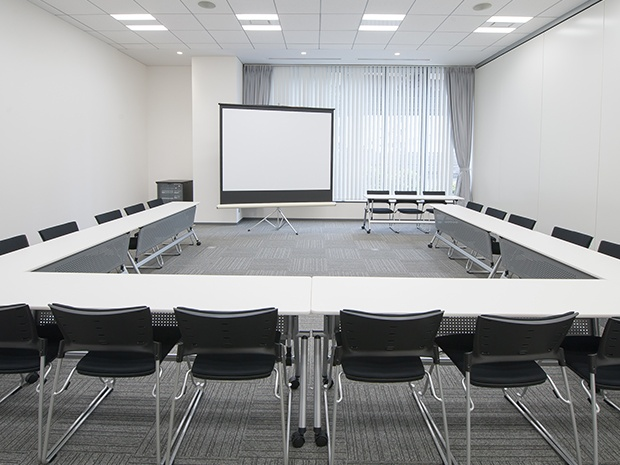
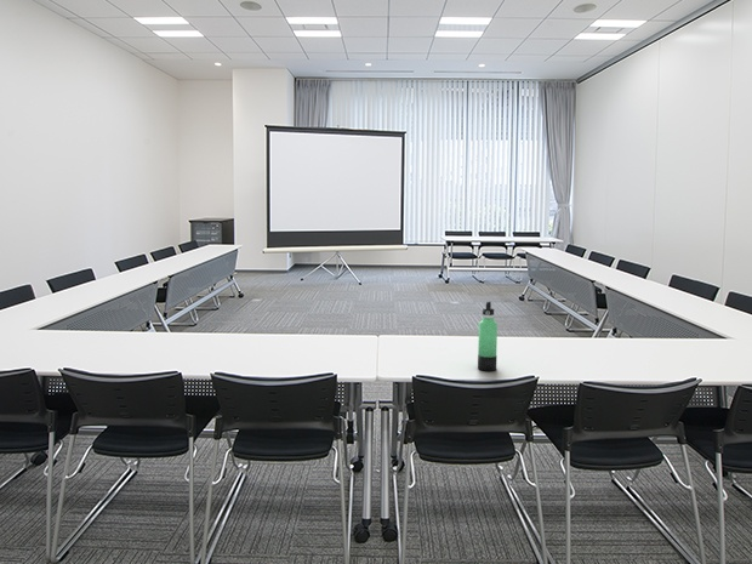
+ thermos bottle [477,301,499,372]
